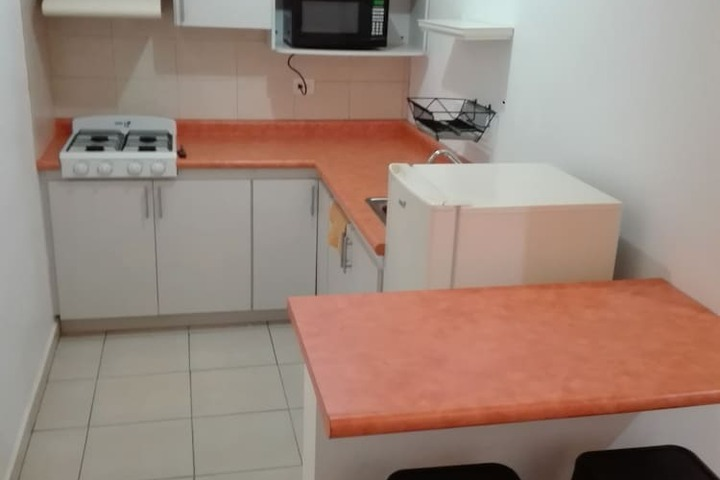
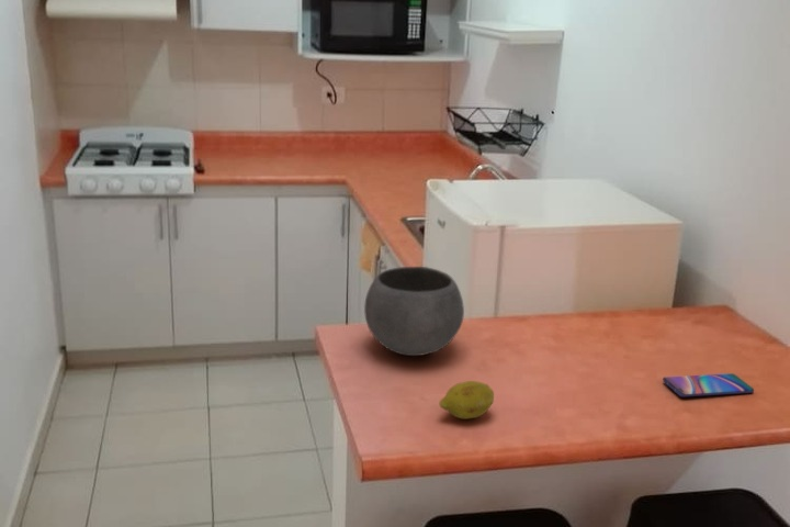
+ bowl [363,266,465,357]
+ fruit [438,380,495,421]
+ smartphone [662,372,755,397]
